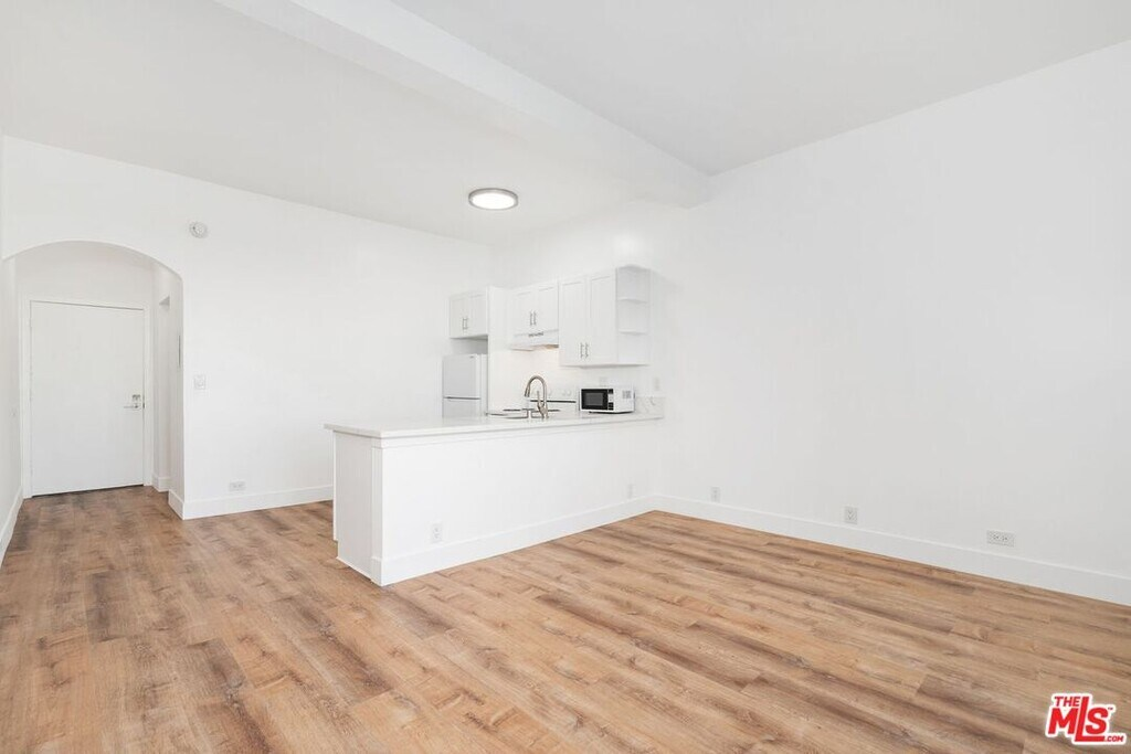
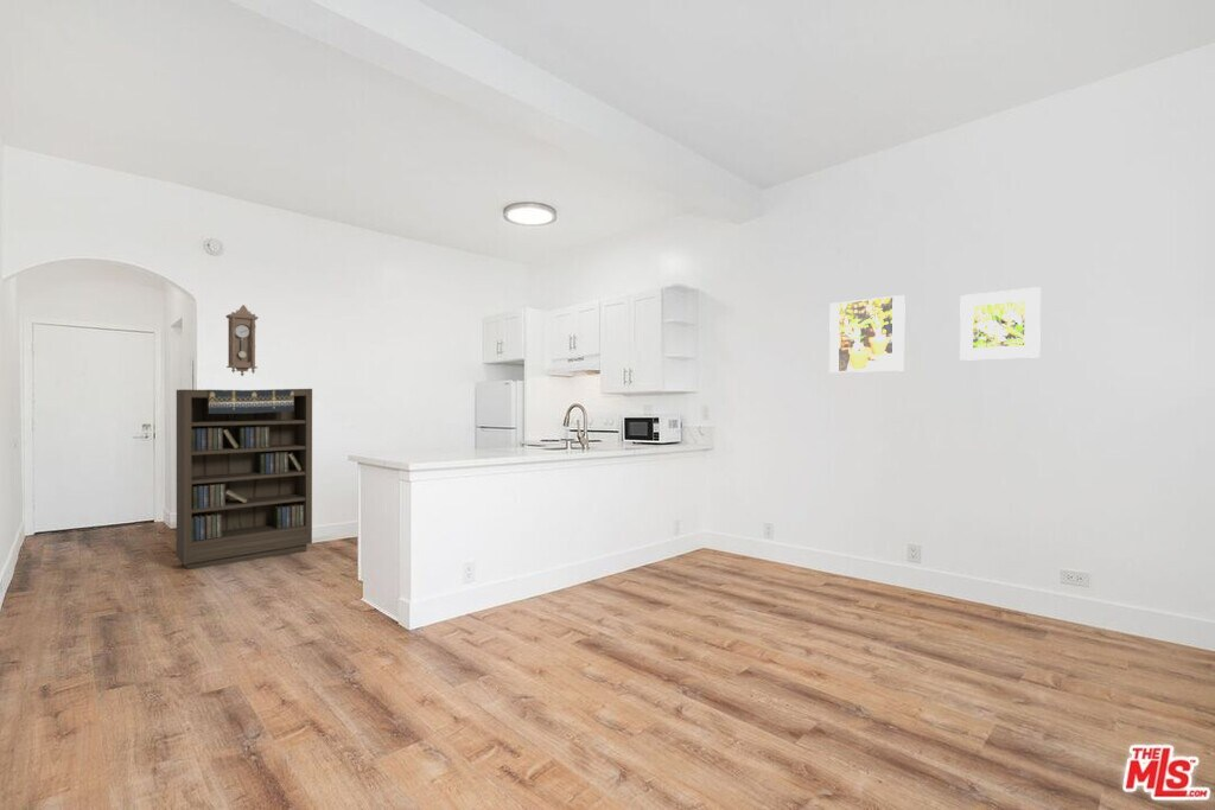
+ pendulum clock [224,304,260,377]
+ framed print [959,286,1042,362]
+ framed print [828,294,907,374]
+ bookcase [176,388,313,570]
